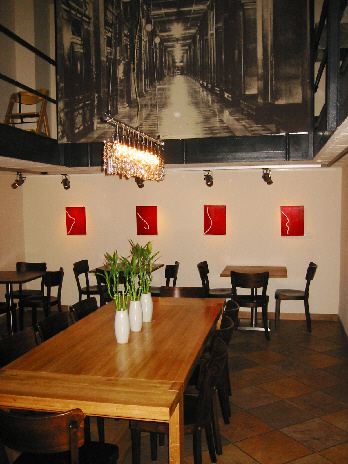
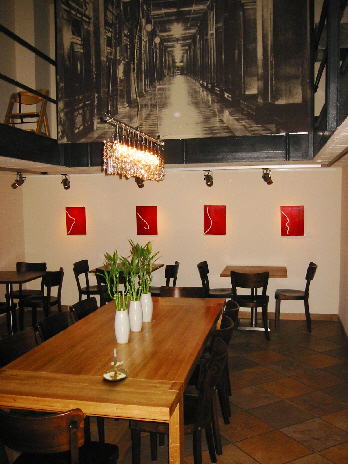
+ candle holder [102,349,129,382]
